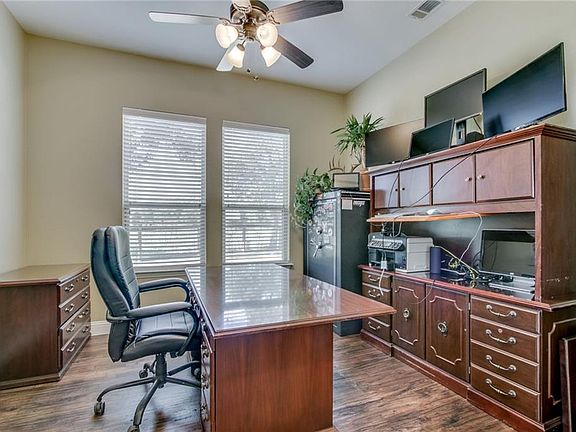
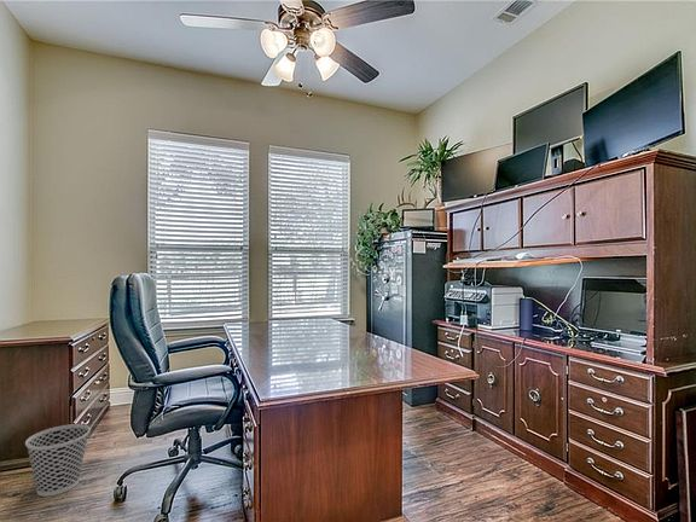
+ wastebasket [24,423,92,498]
